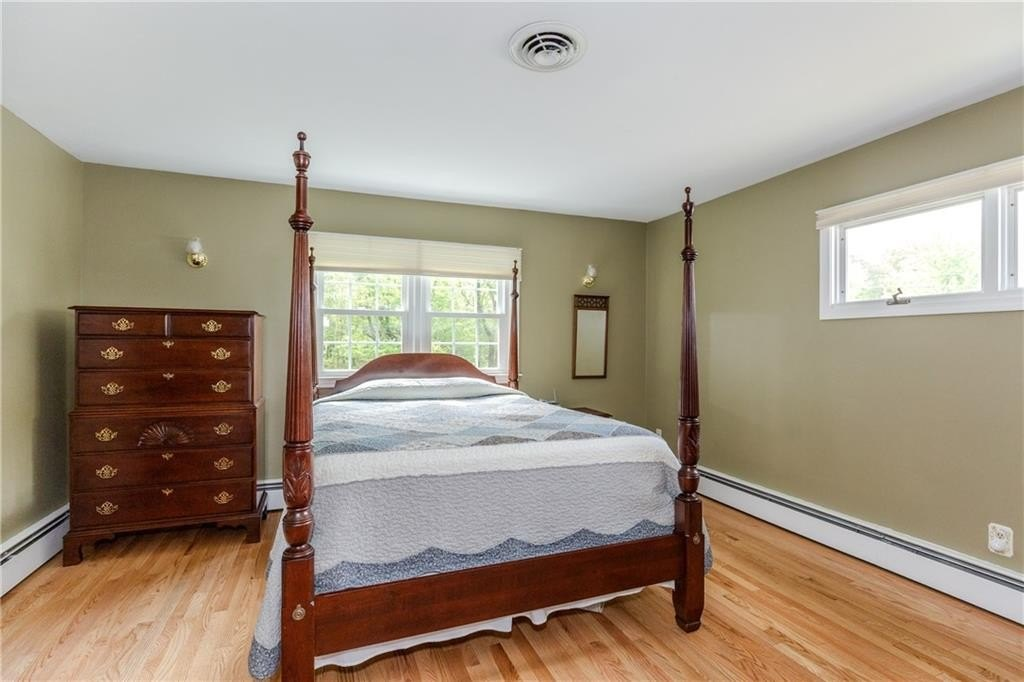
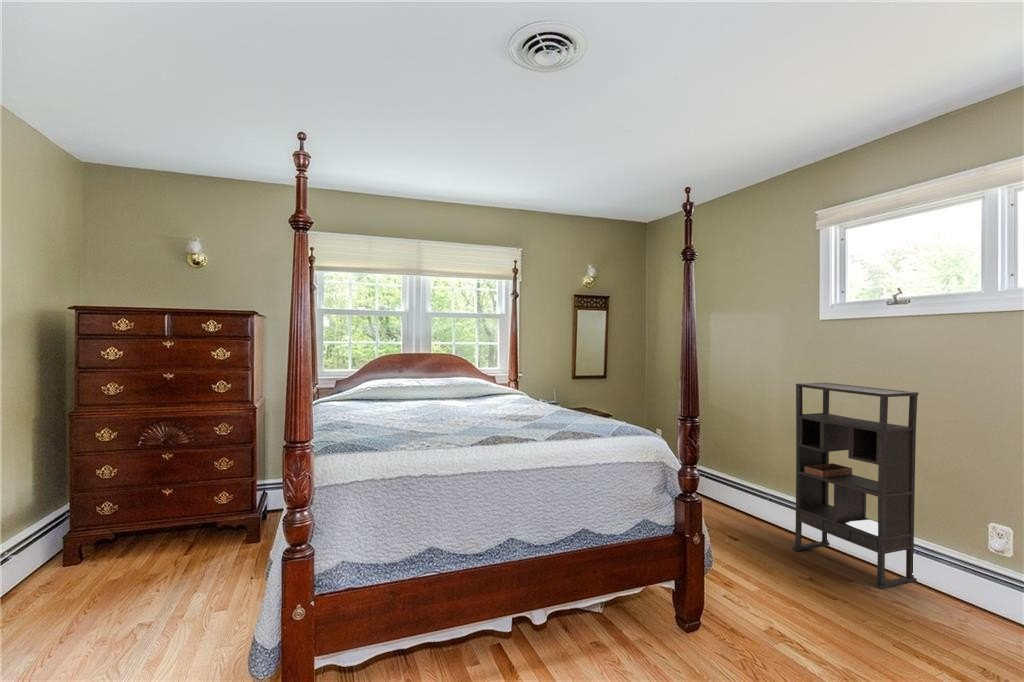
+ bookshelf [791,382,919,590]
